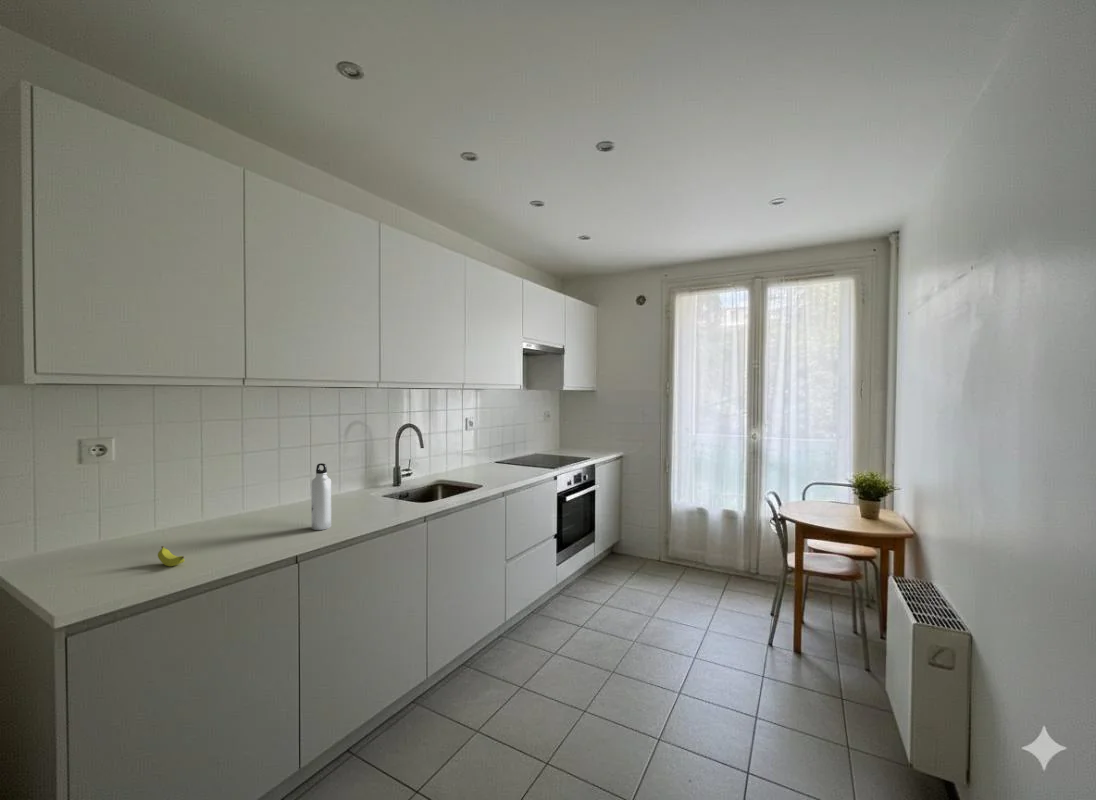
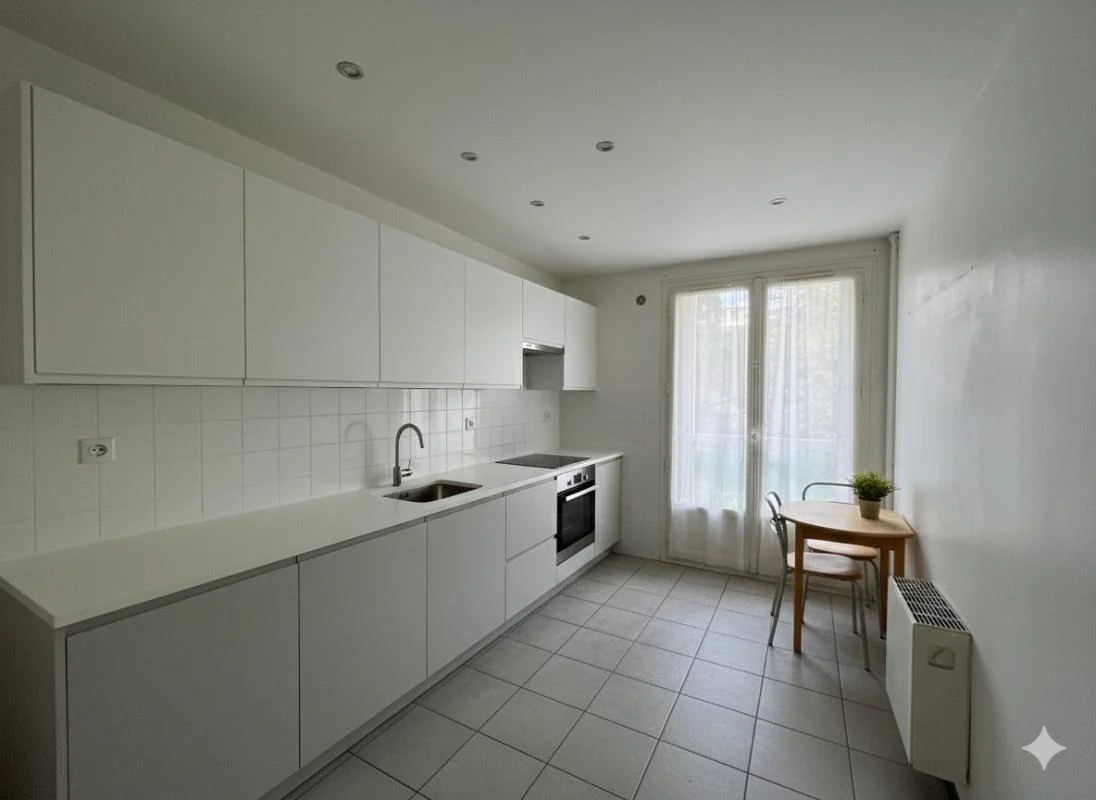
- water bottle [311,462,332,531]
- banana [157,545,185,567]
